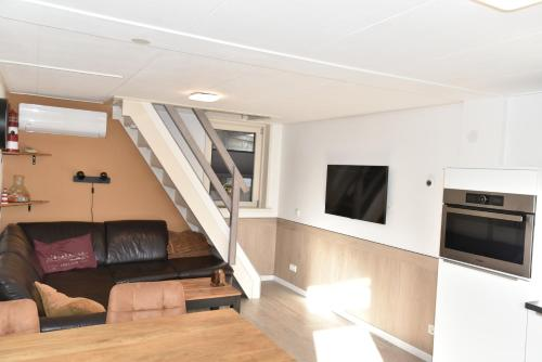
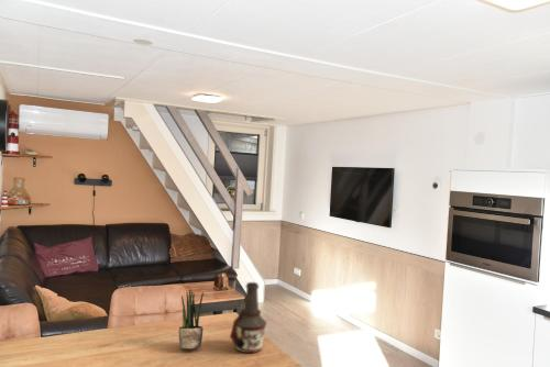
+ bottle [228,281,267,354]
+ potted plant [178,289,205,349]
